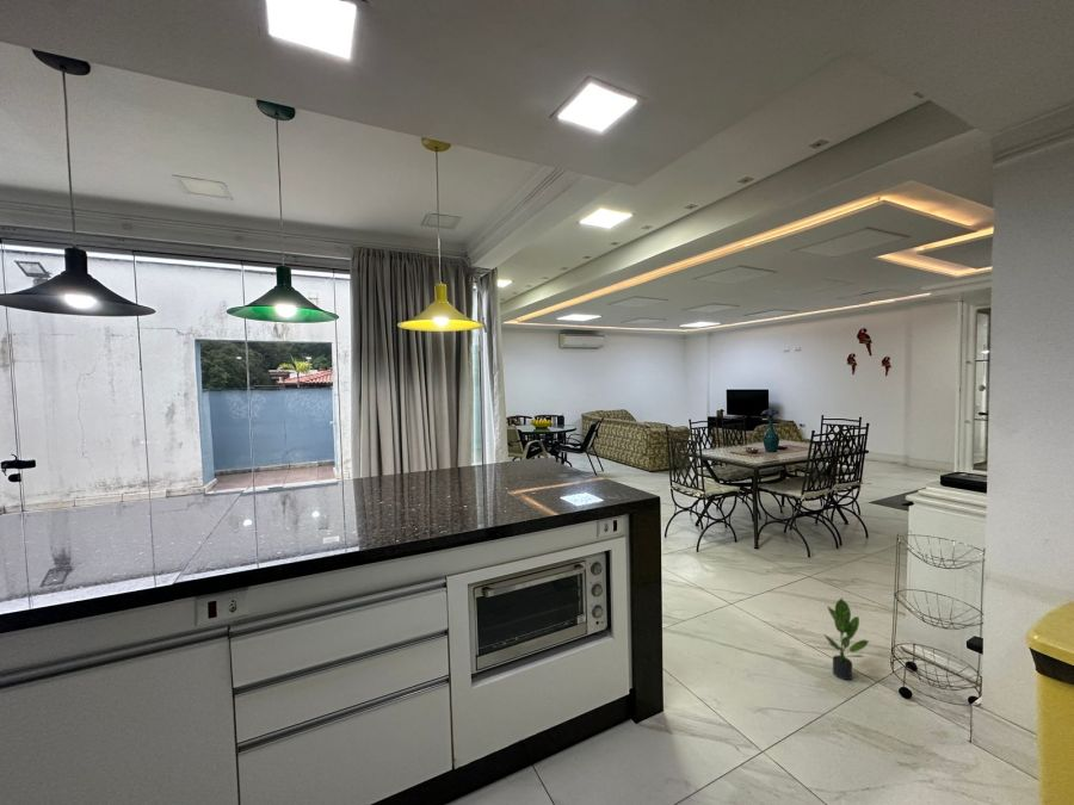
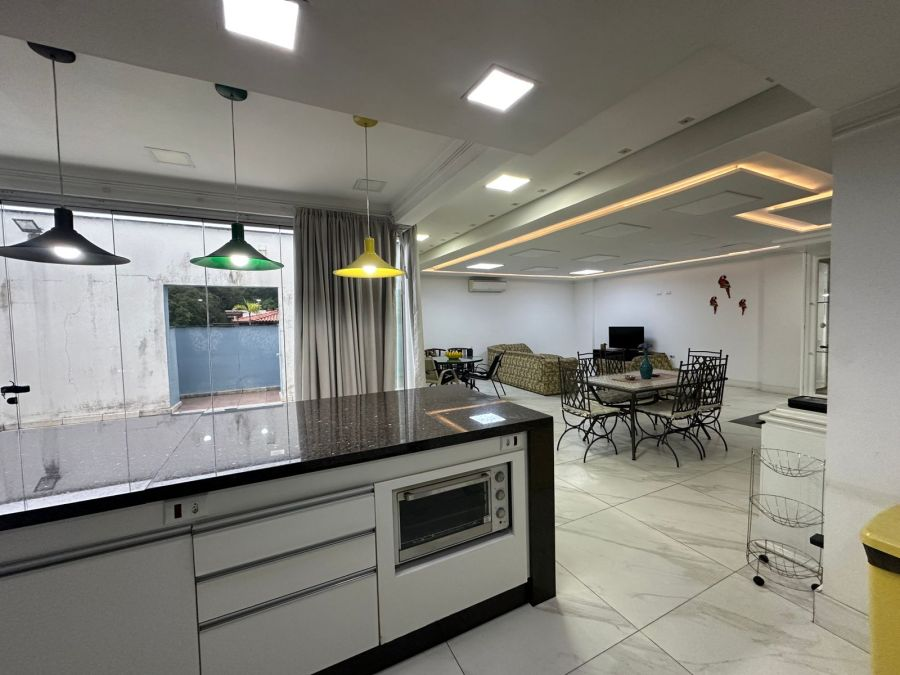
- potted plant [823,597,870,681]
